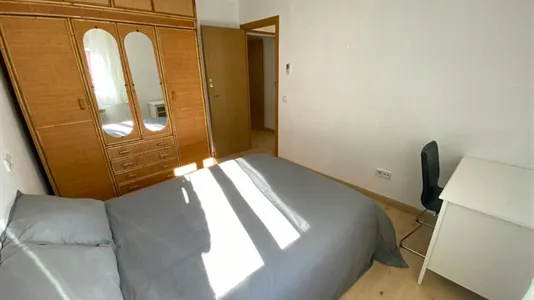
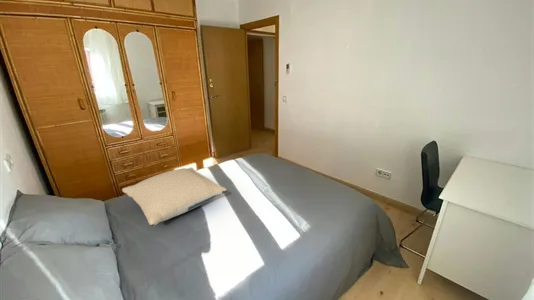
+ pillow [121,167,228,227]
